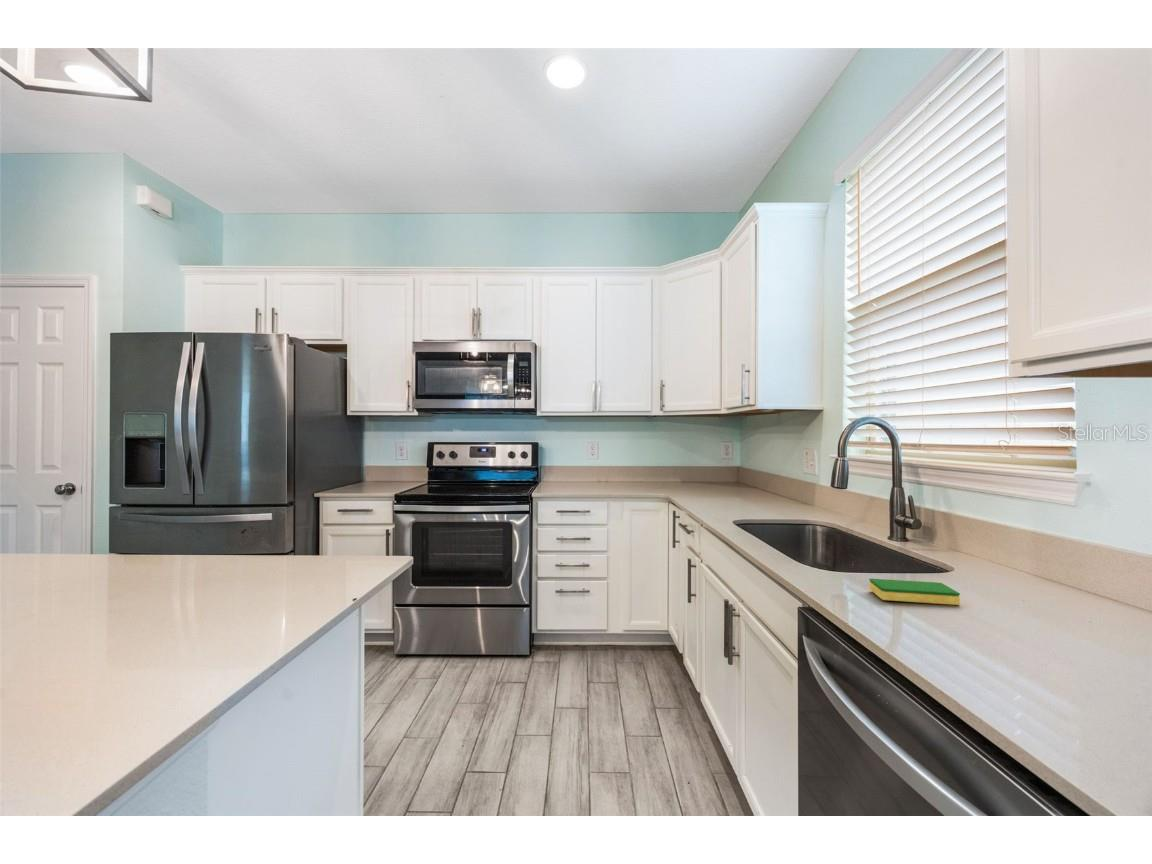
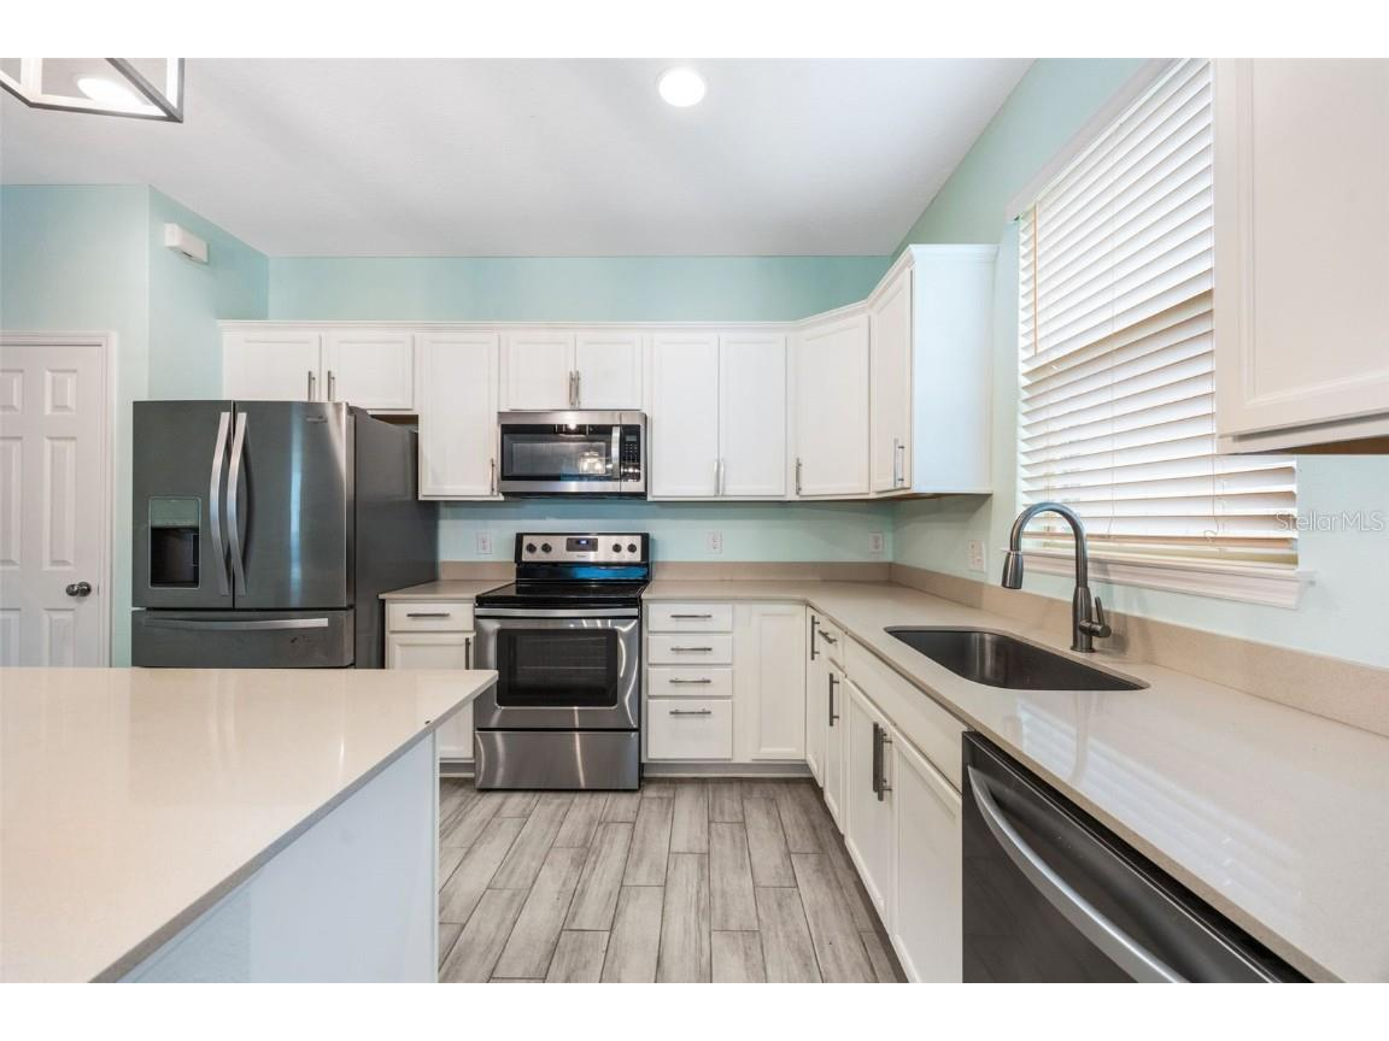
- dish sponge [868,578,961,606]
